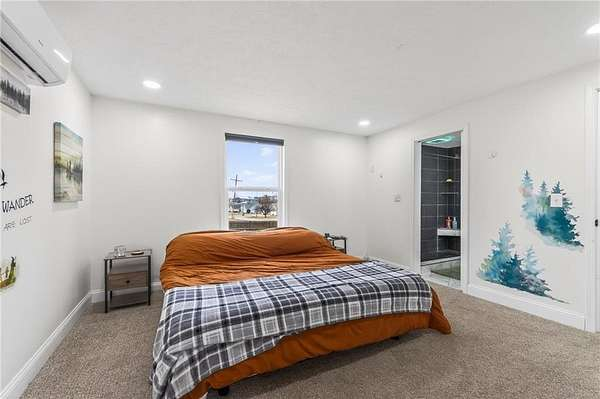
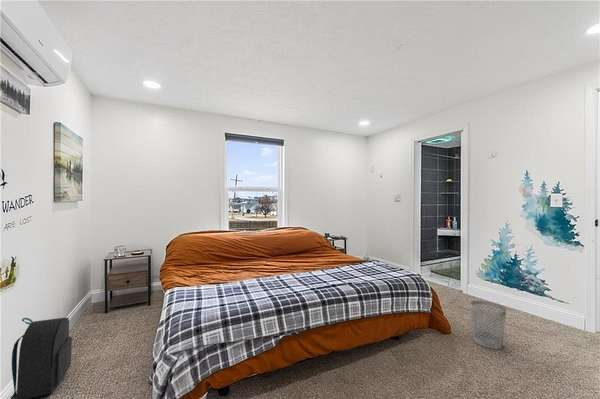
+ backpack [10,317,73,399]
+ wastebasket [469,299,507,350]
